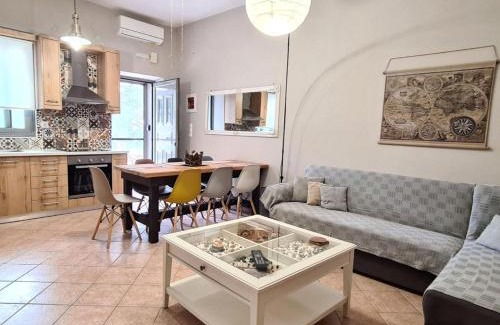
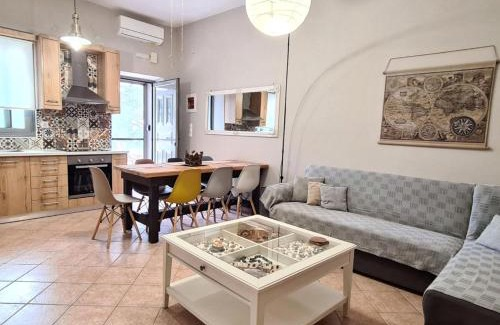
- remote control [250,249,268,272]
